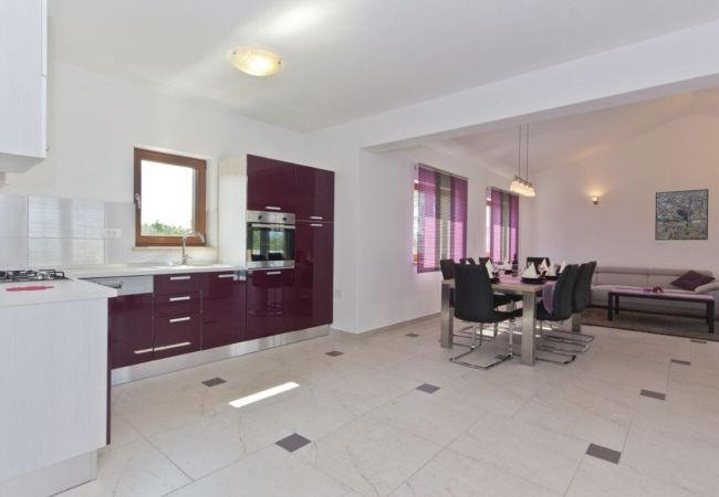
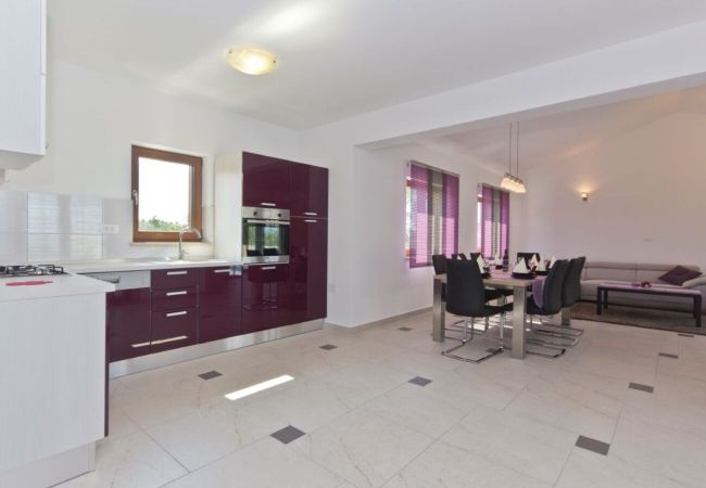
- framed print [654,188,709,241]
